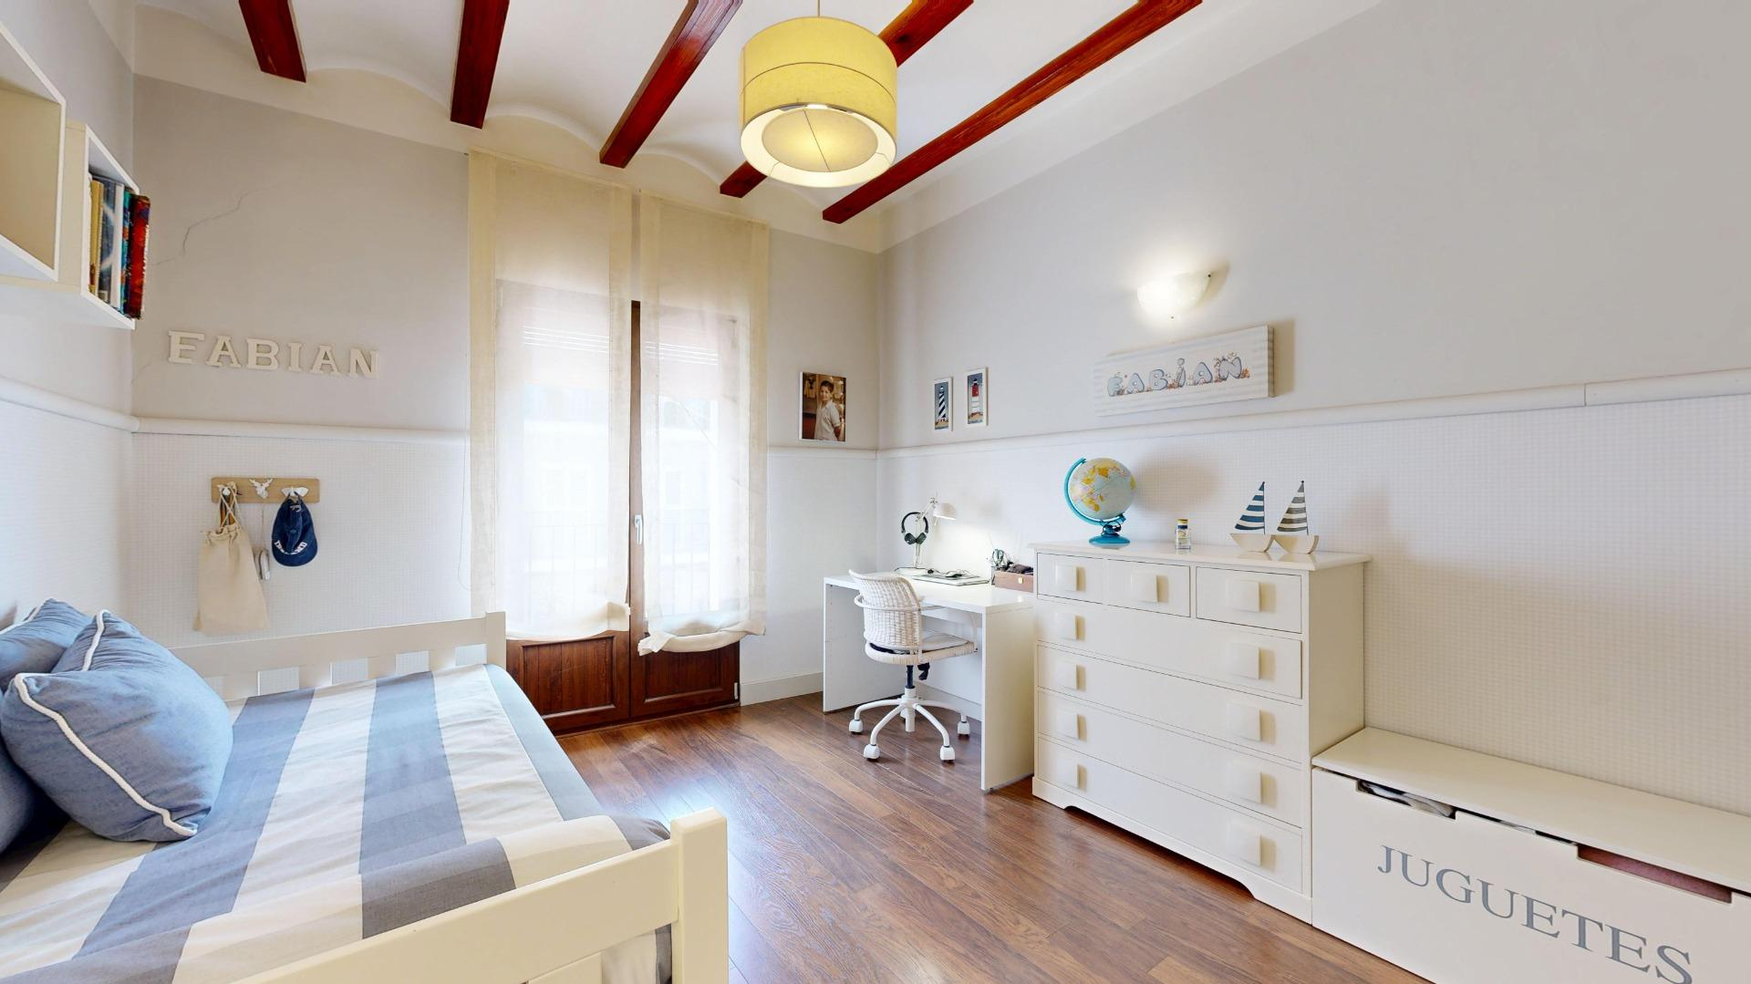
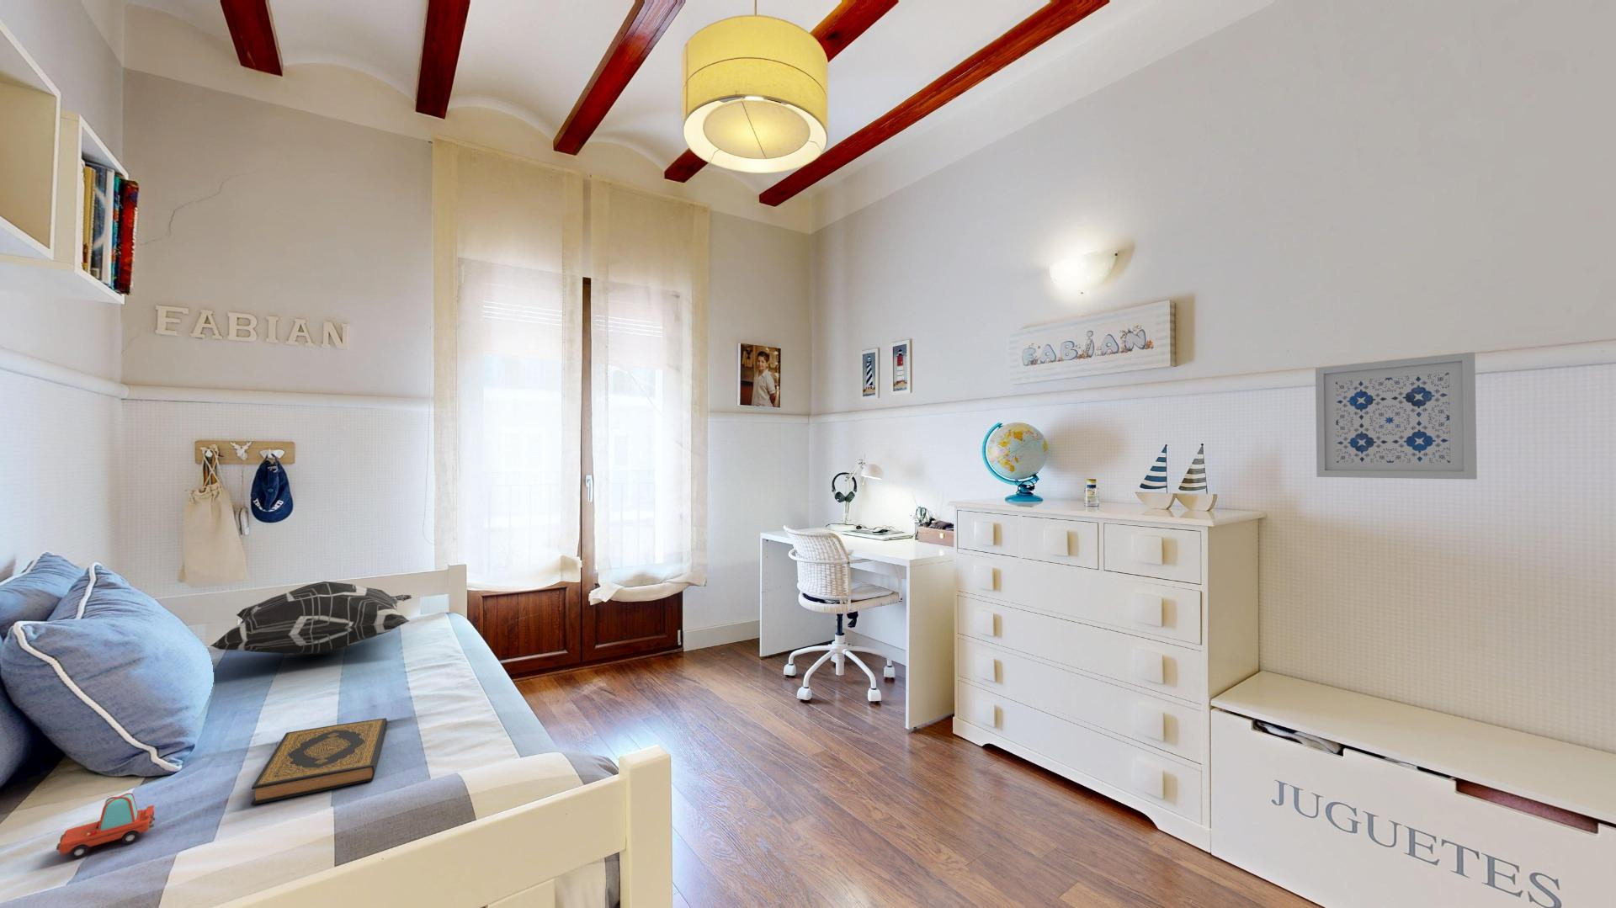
+ toy car [55,793,155,859]
+ wall art [1315,352,1478,481]
+ hardback book [251,717,388,806]
+ decorative pillow [210,581,413,656]
